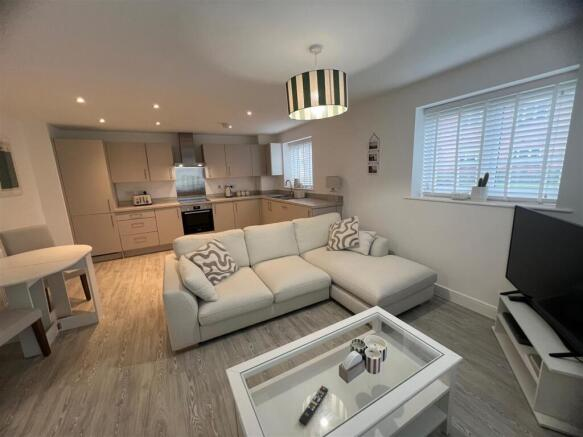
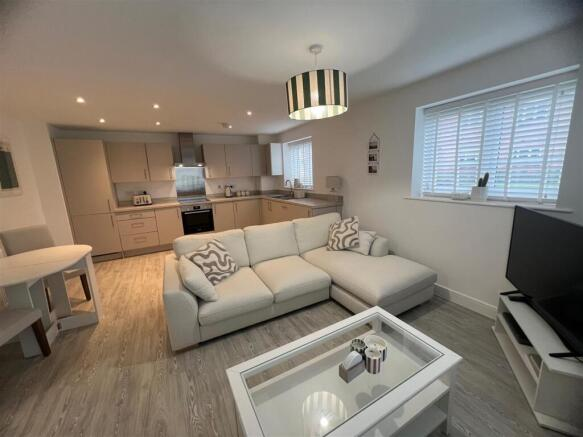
- remote control [298,385,329,427]
